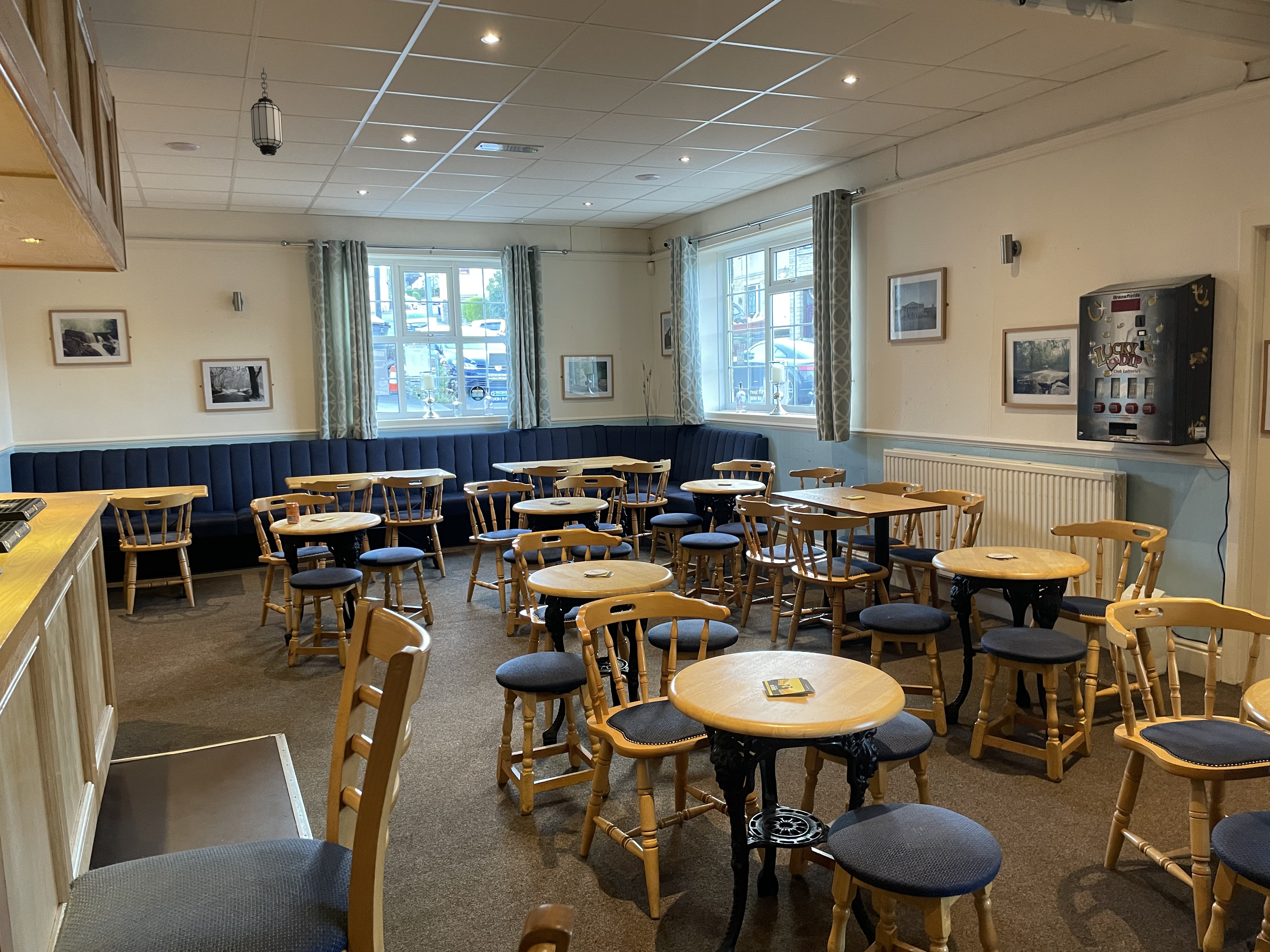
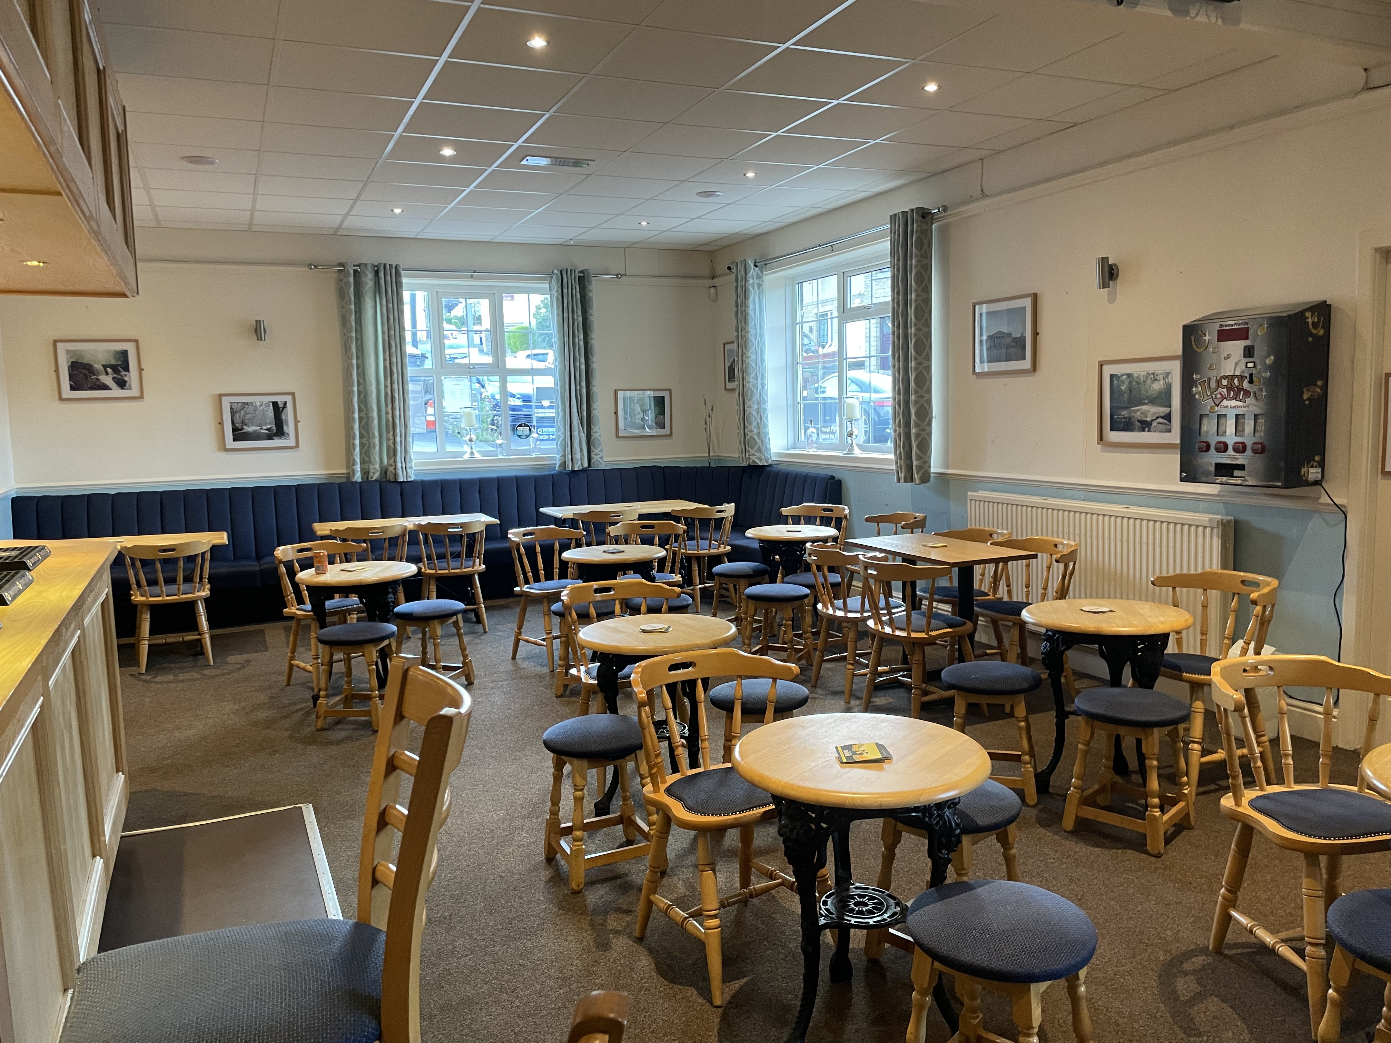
- hanging lantern [250,67,283,156]
